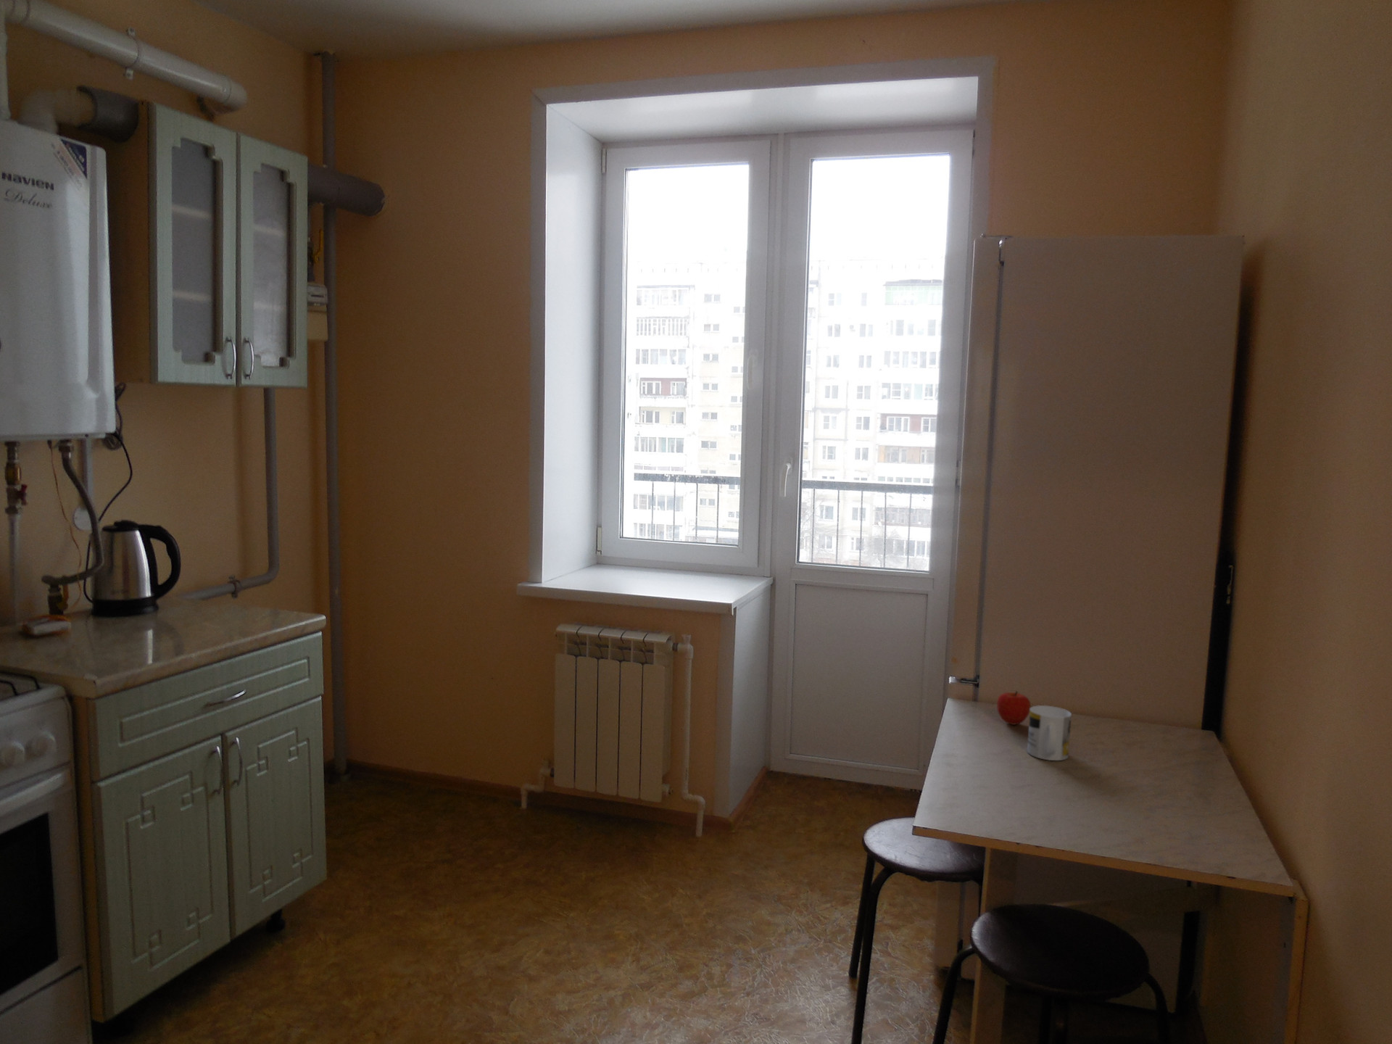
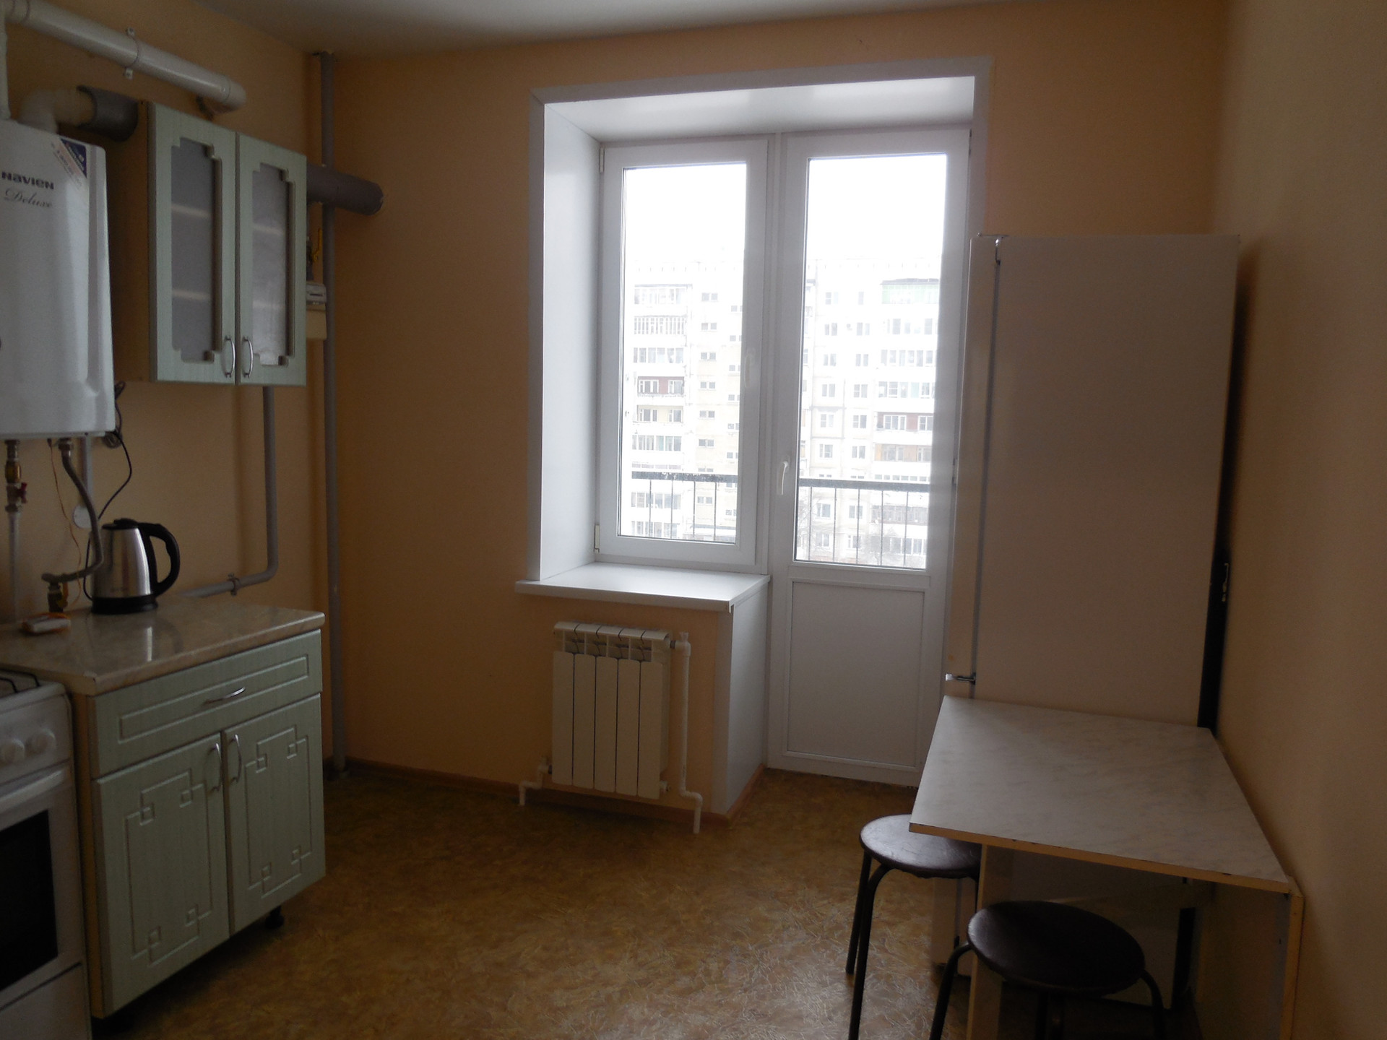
- mug [1027,705,1072,761]
- fruit [996,690,1031,726]
